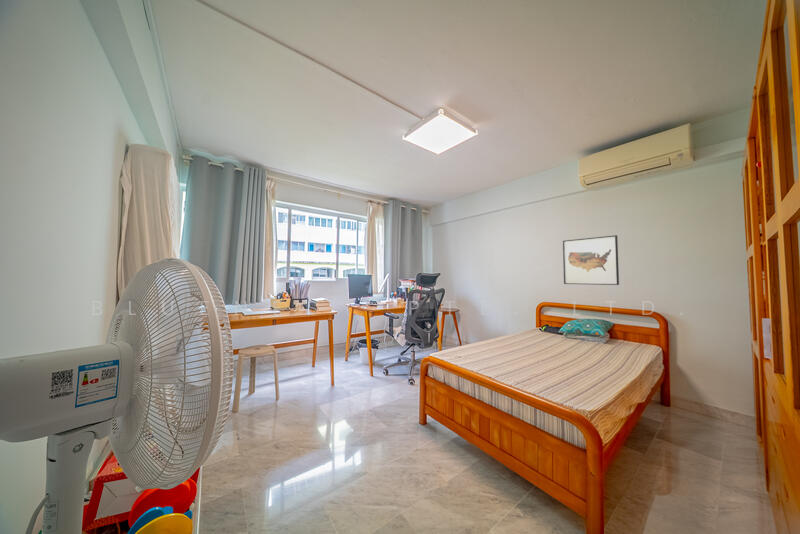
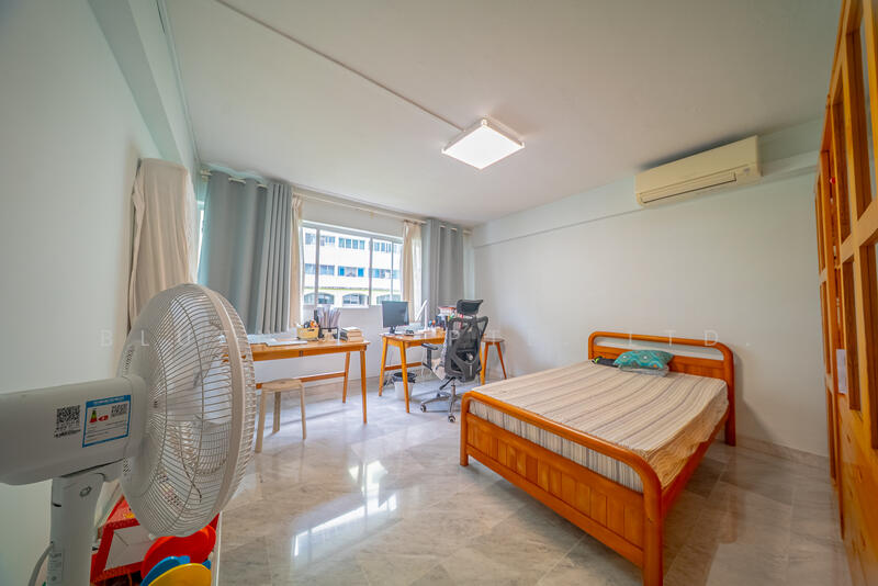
- wall art [562,234,620,286]
